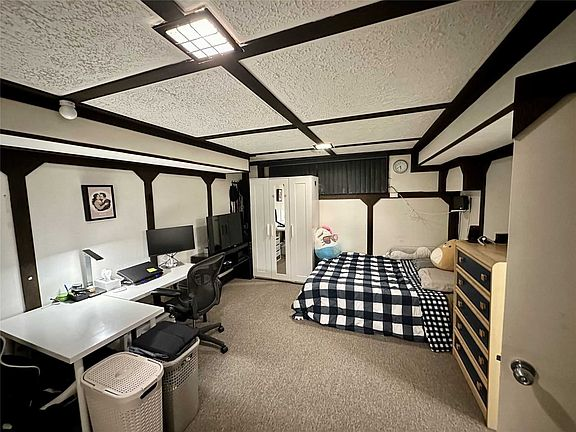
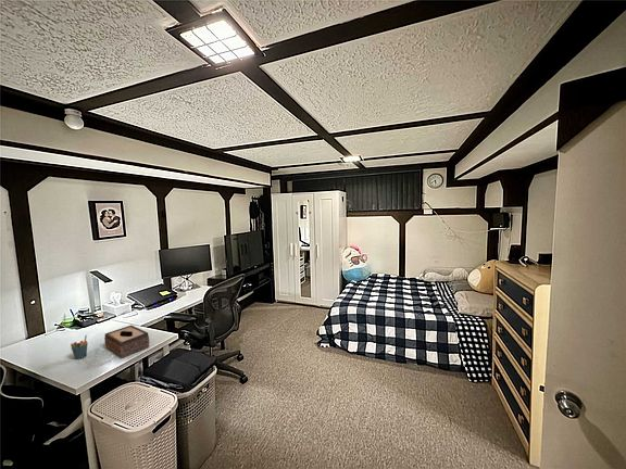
+ pen holder [70,334,89,360]
+ tissue box [103,324,150,359]
